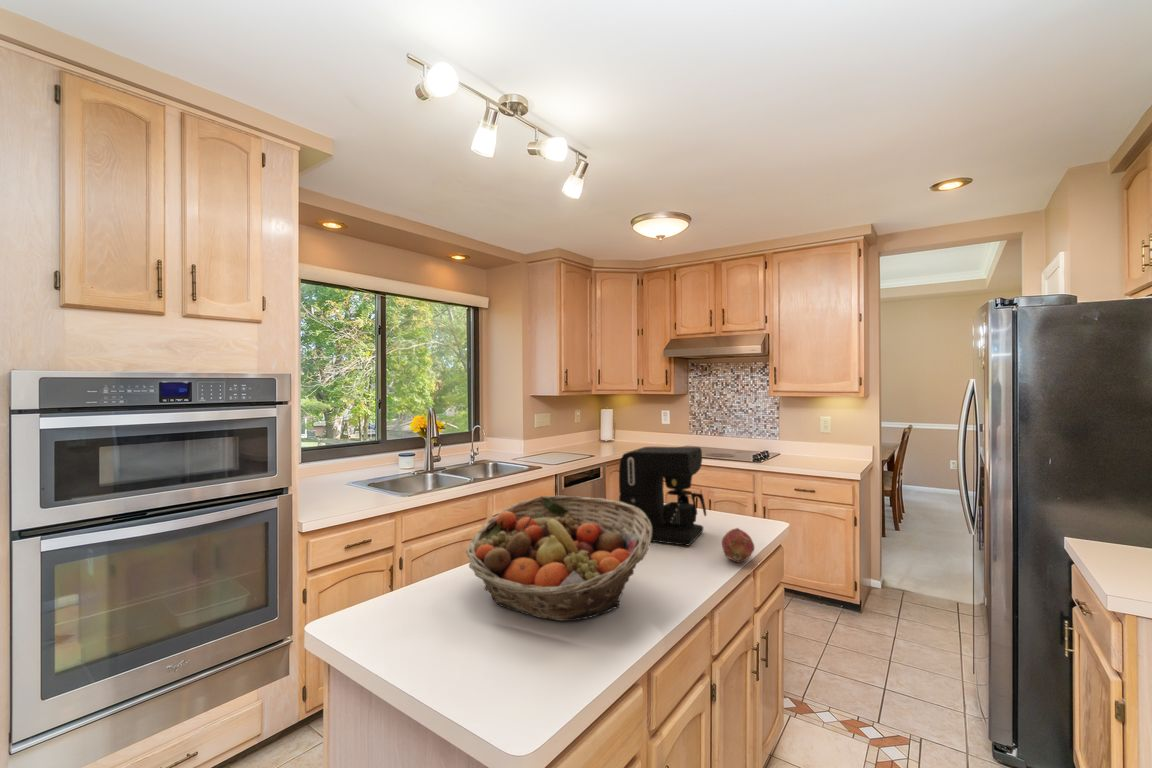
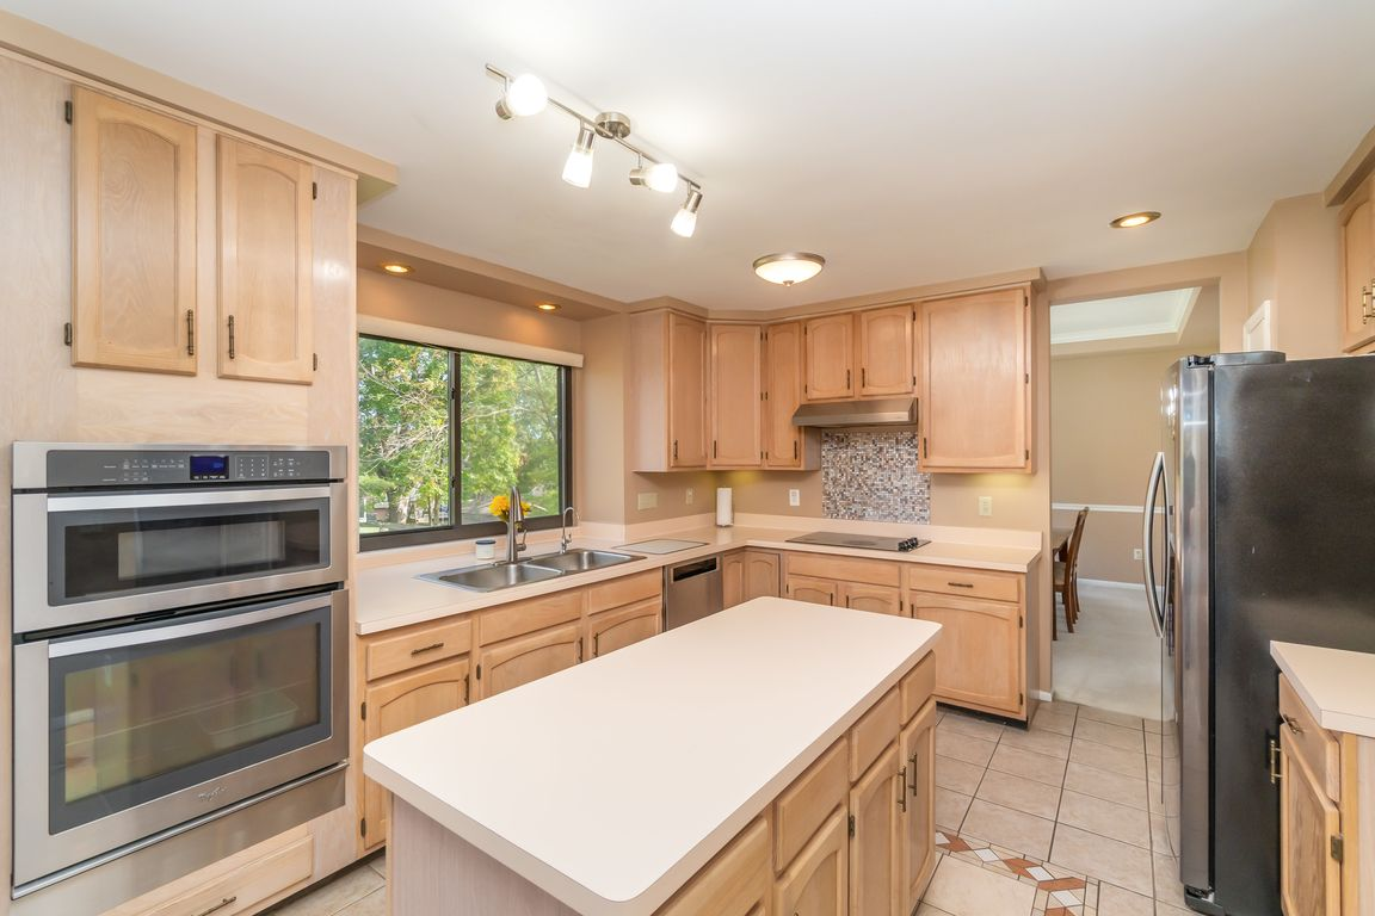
- fruit [721,527,755,564]
- fruit basket [465,495,652,622]
- coffee maker [618,446,707,546]
